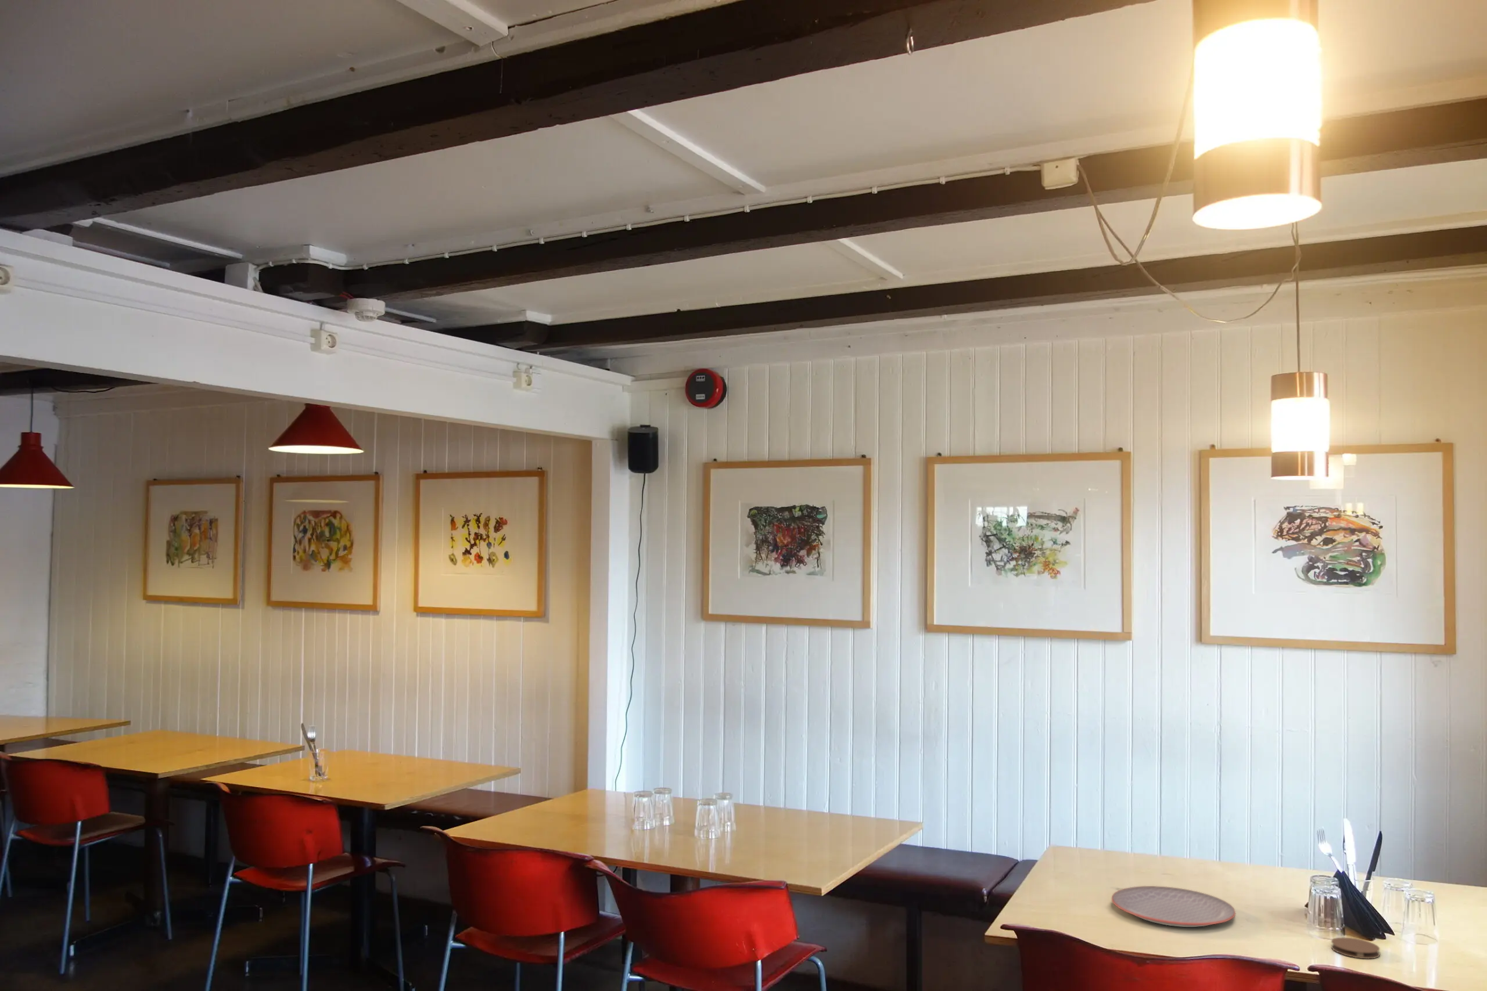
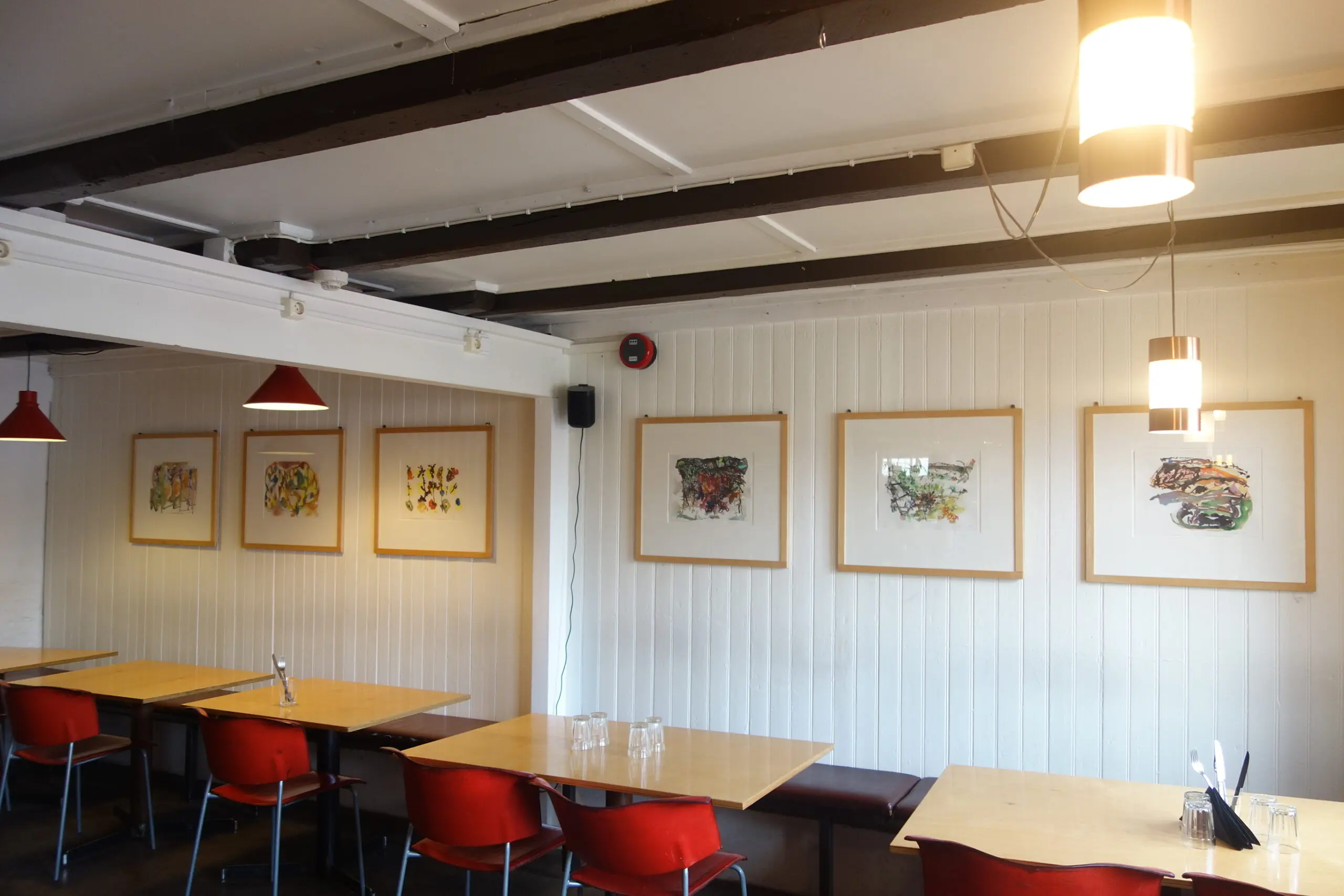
- plate [1111,885,1236,928]
- coaster [1331,937,1380,959]
